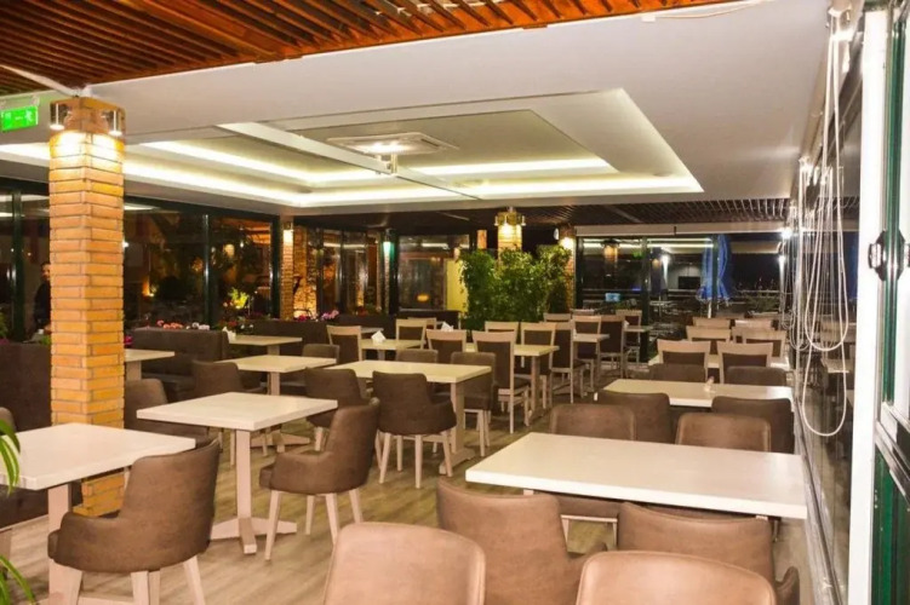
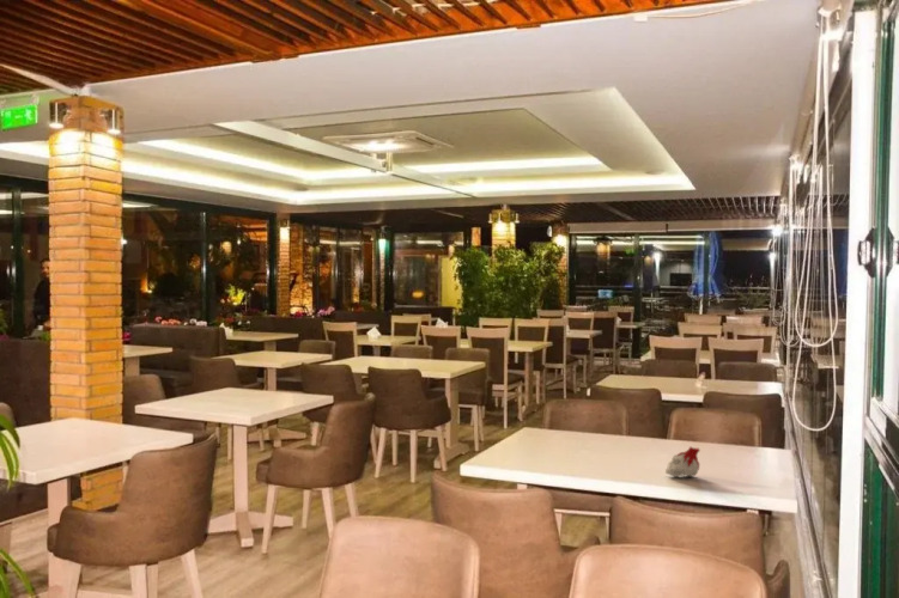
+ candle [664,446,701,478]
